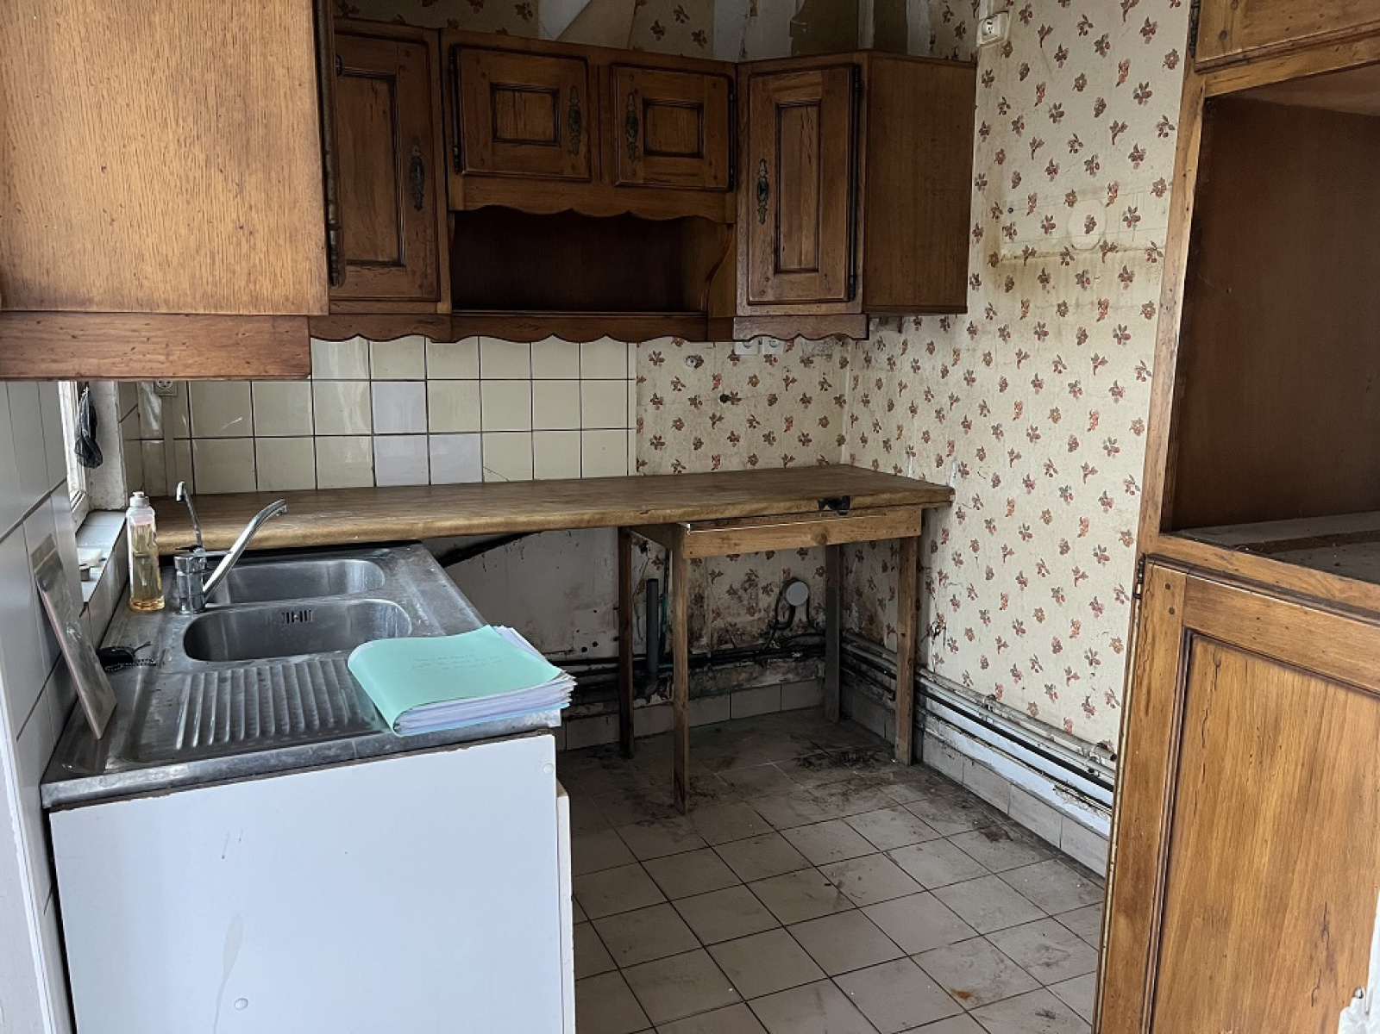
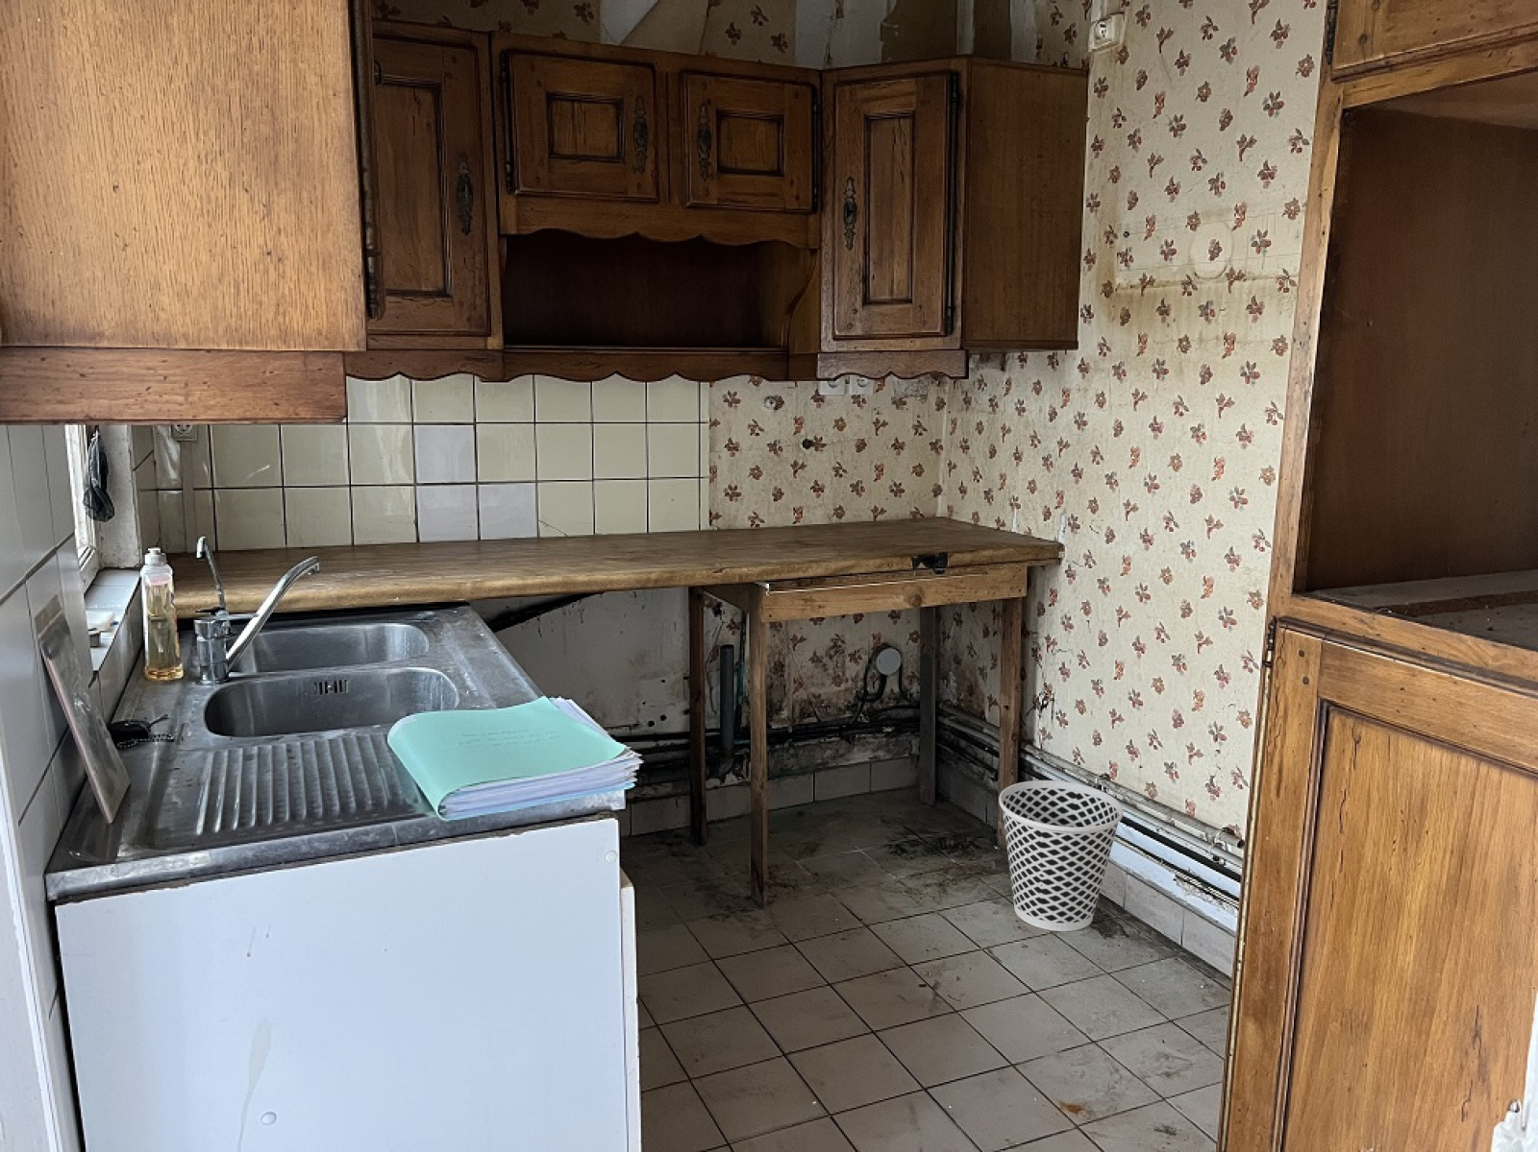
+ wastebasket [998,779,1124,932]
